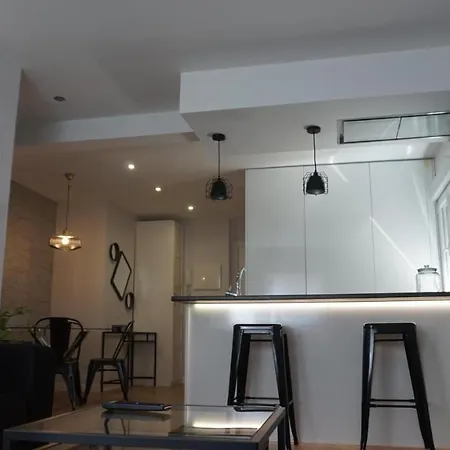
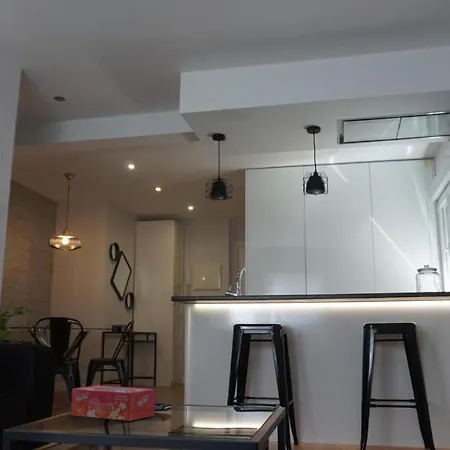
+ tissue box [70,385,156,422]
